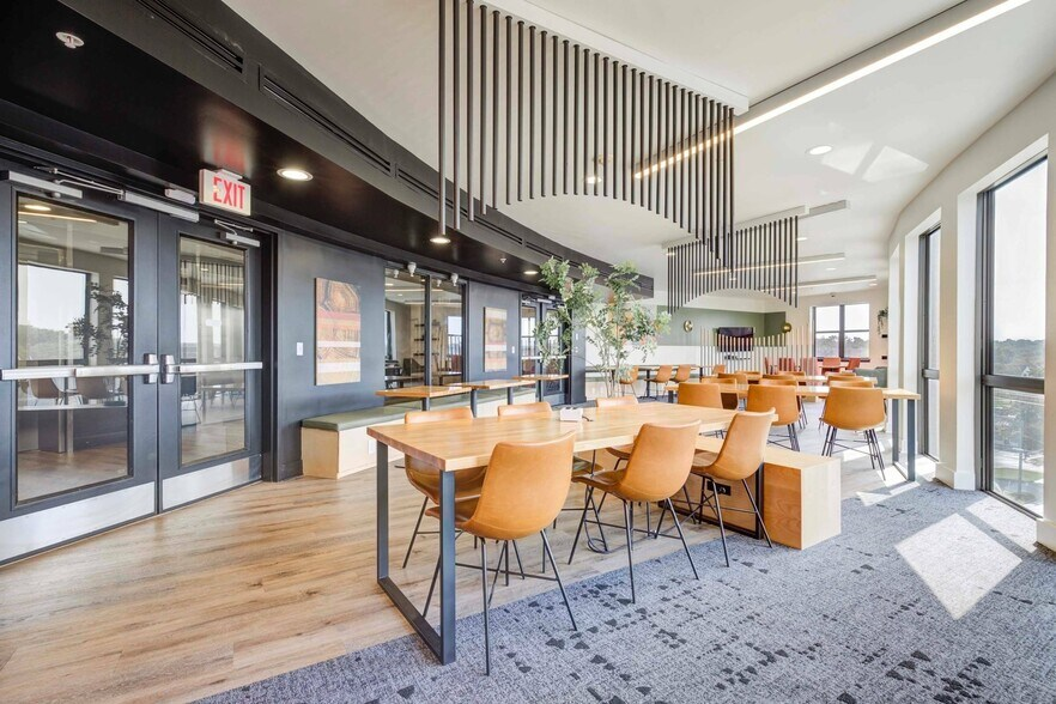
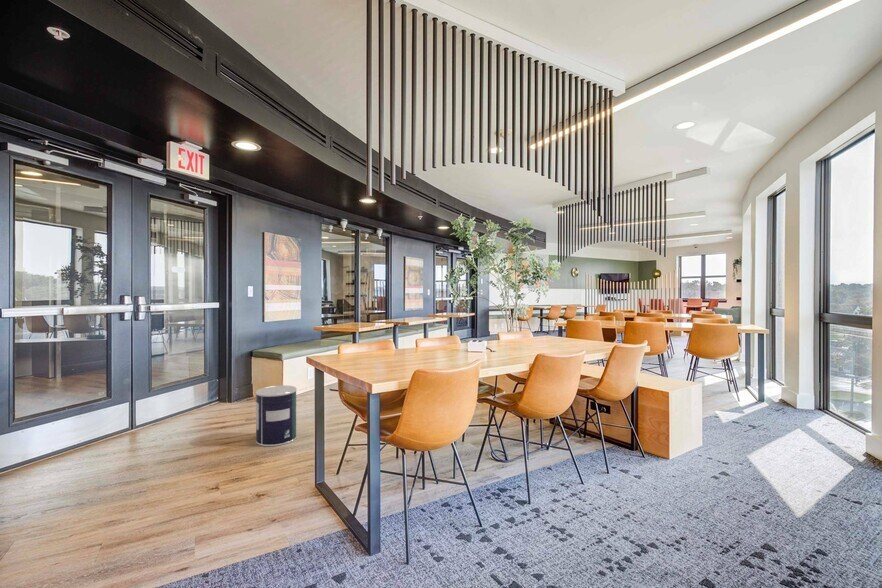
+ paint can [255,384,298,447]
